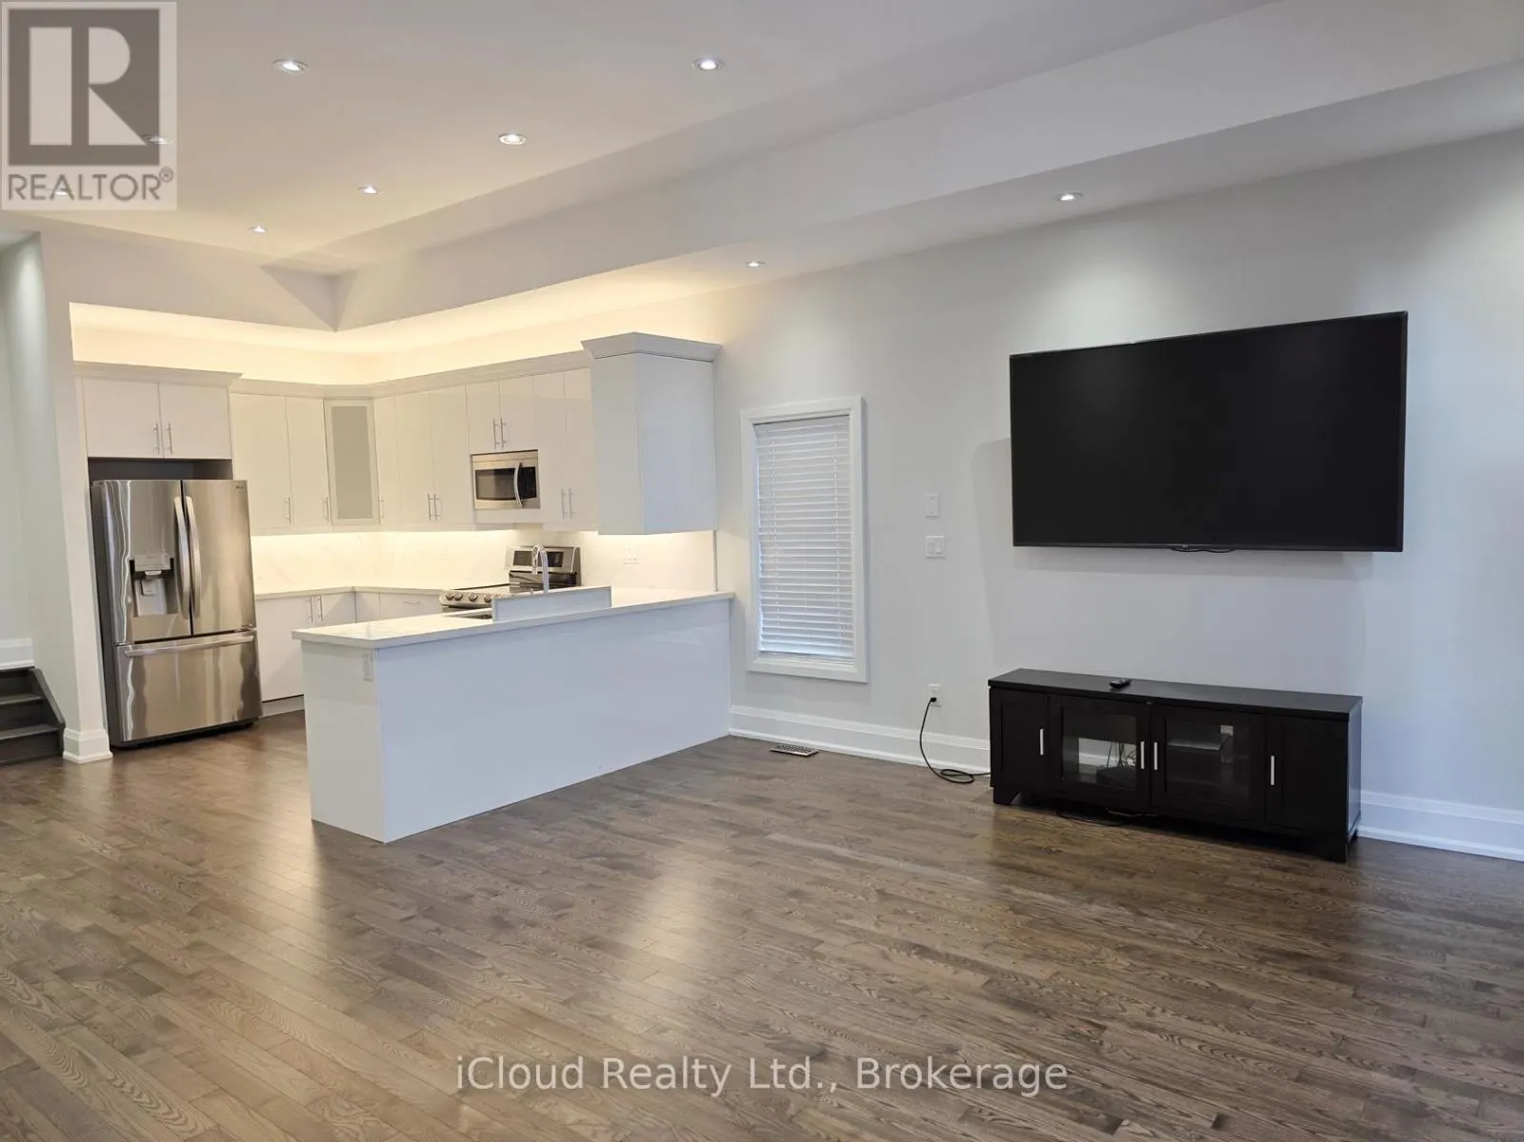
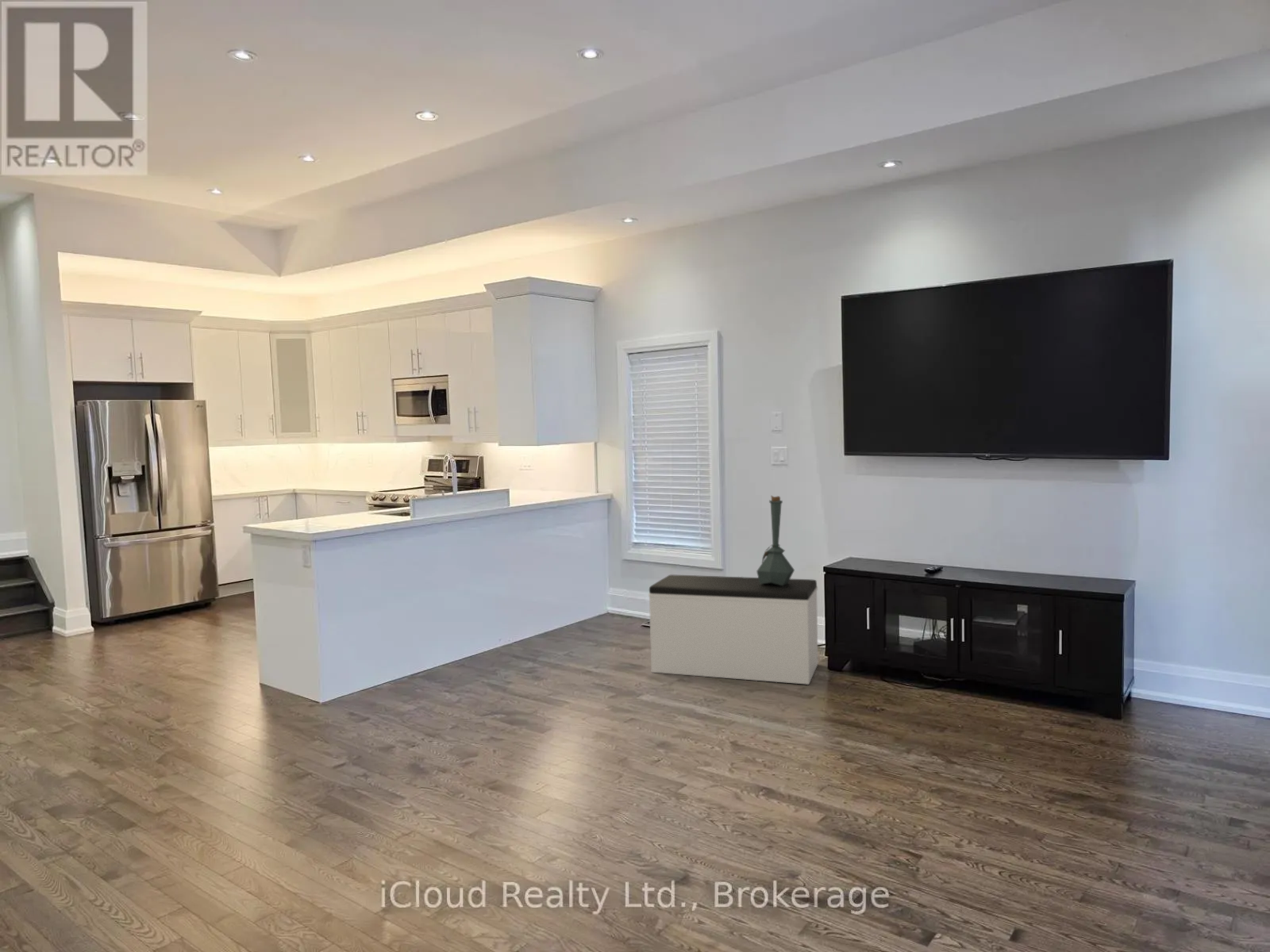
+ bench [648,574,819,685]
+ lantern [756,494,795,585]
